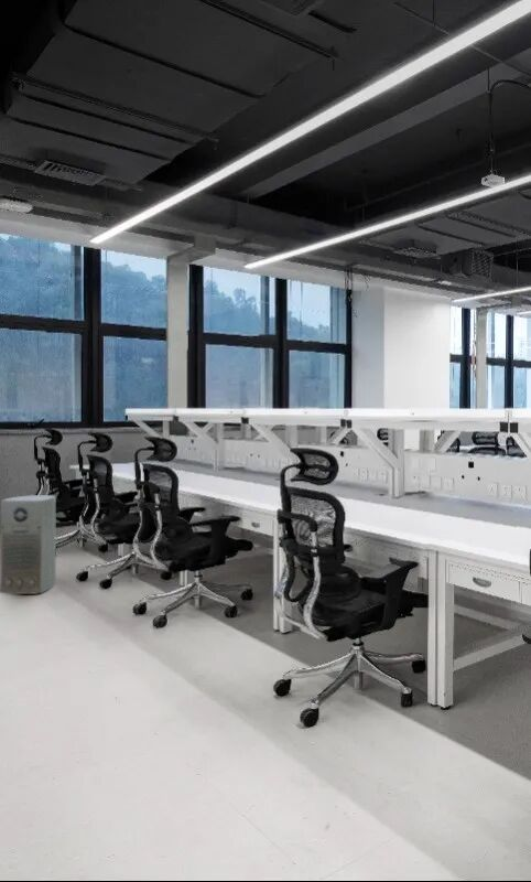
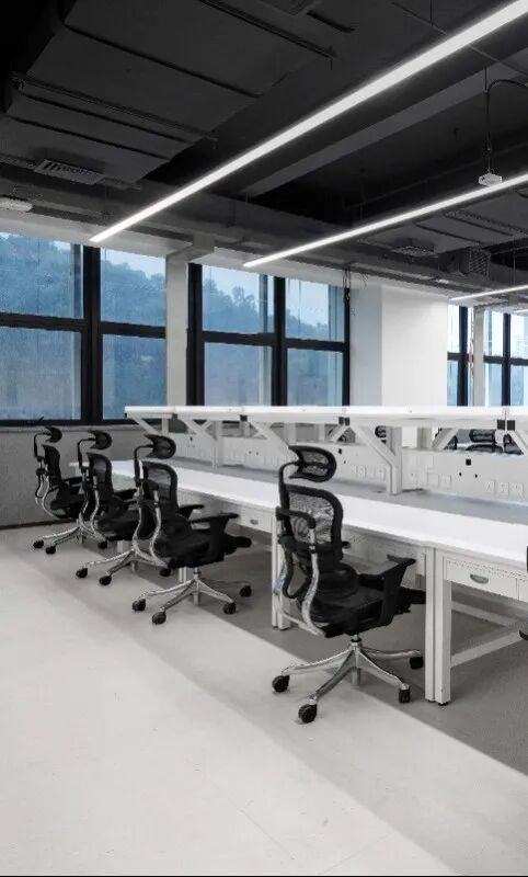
- air purifier [0,494,57,595]
